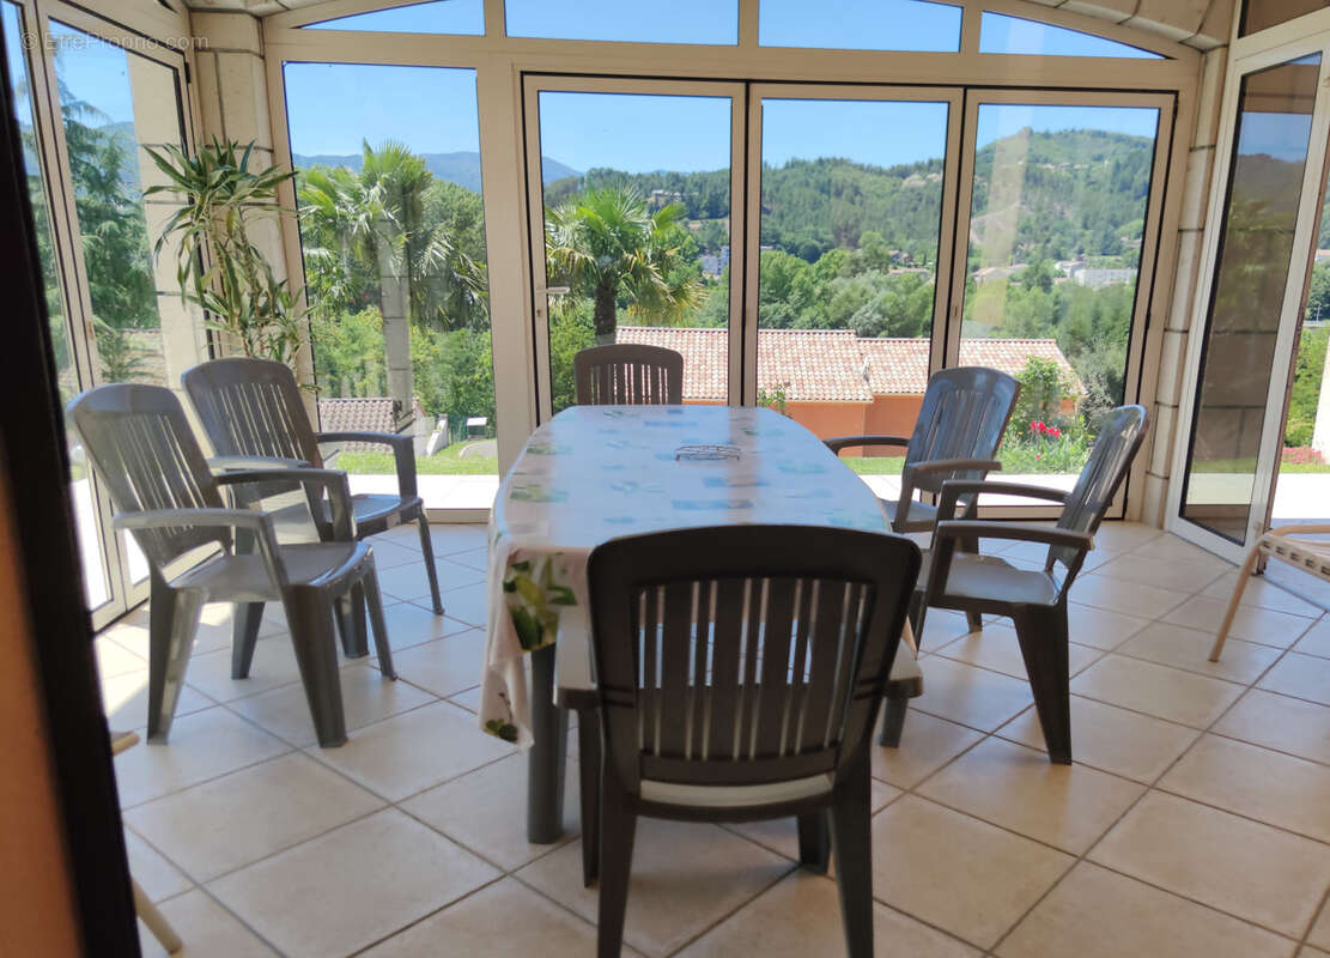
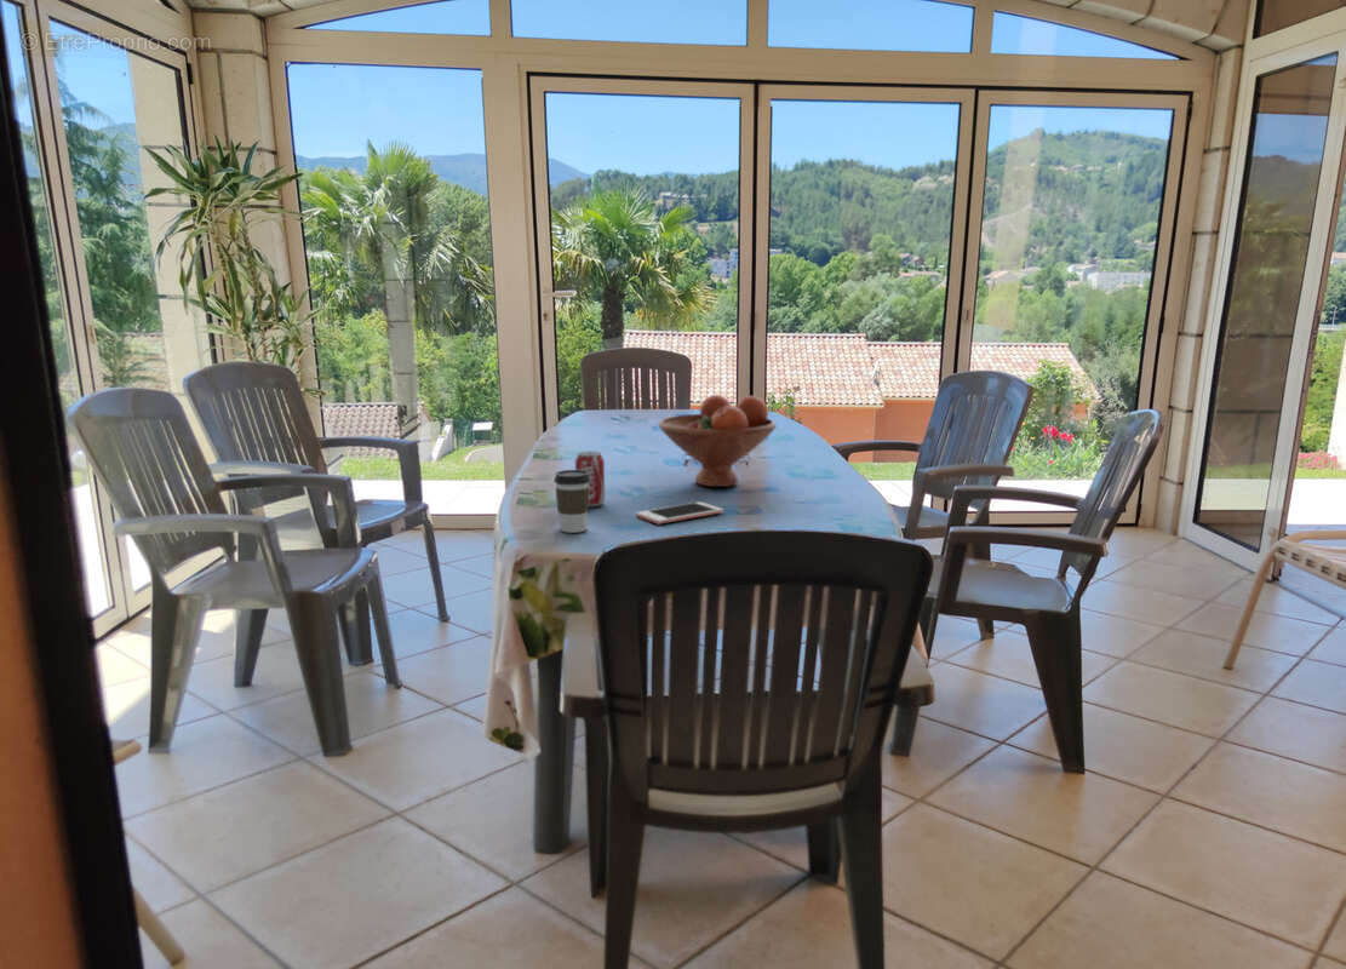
+ coffee cup [554,469,590,534]
+ fruit bowl [657,394,778,488]
+ beverage can [574,451,606,509]
+ cell phone [636,500,724,526]
